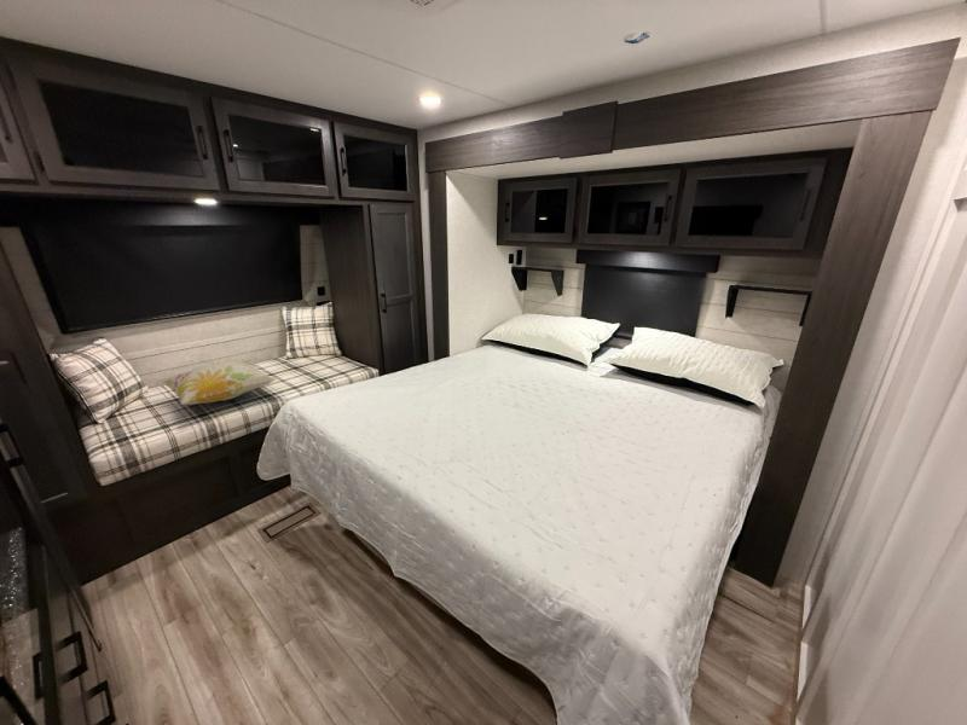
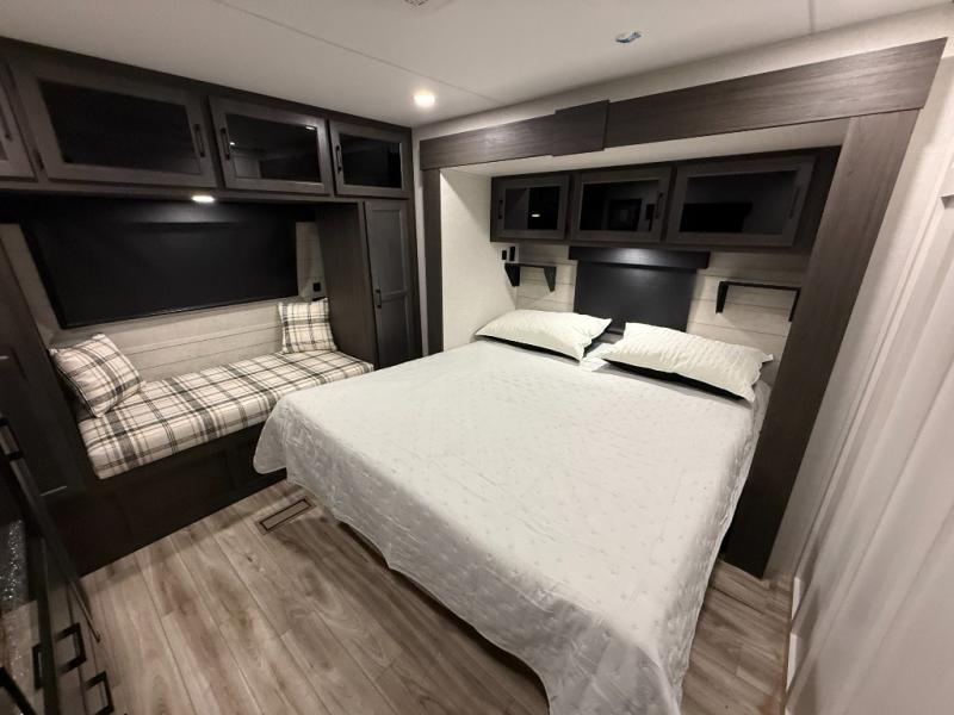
- decorative pillow [162,360,277,406]
